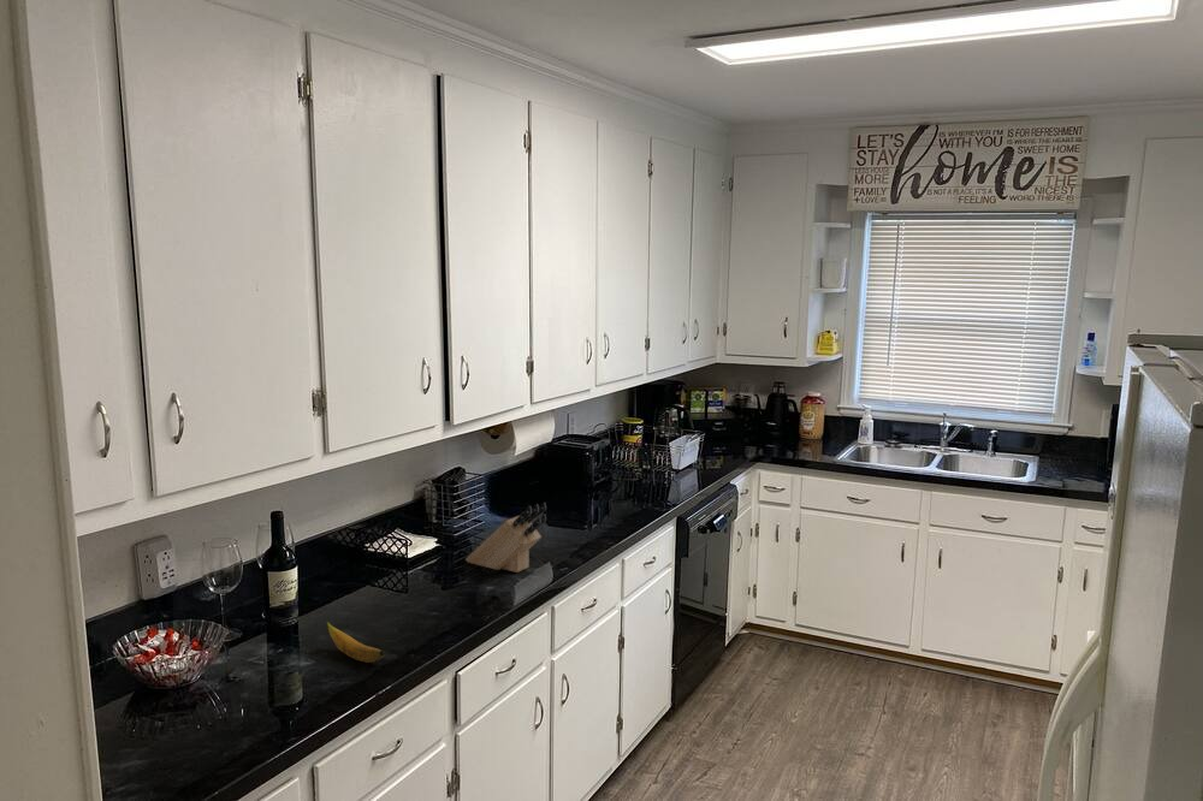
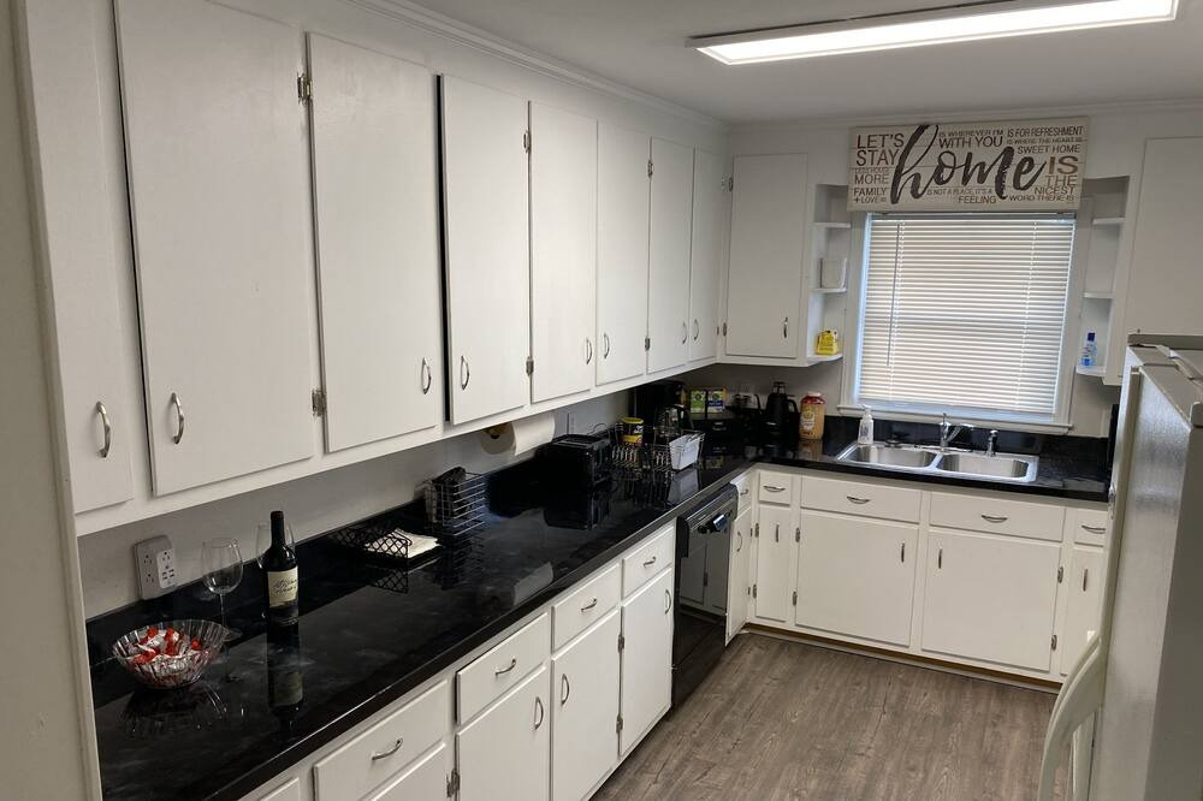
- banana [325,621,386,664]
- knife block [464,502,547,574]
